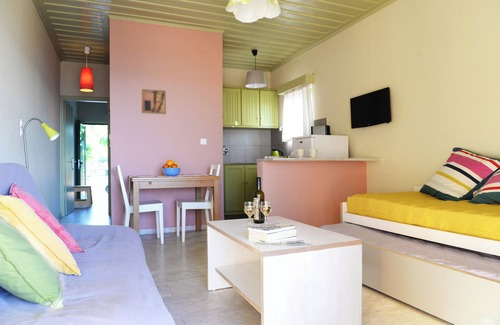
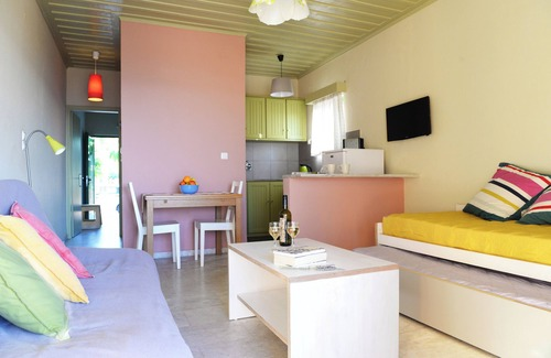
- wall art [140,88,167,115]
